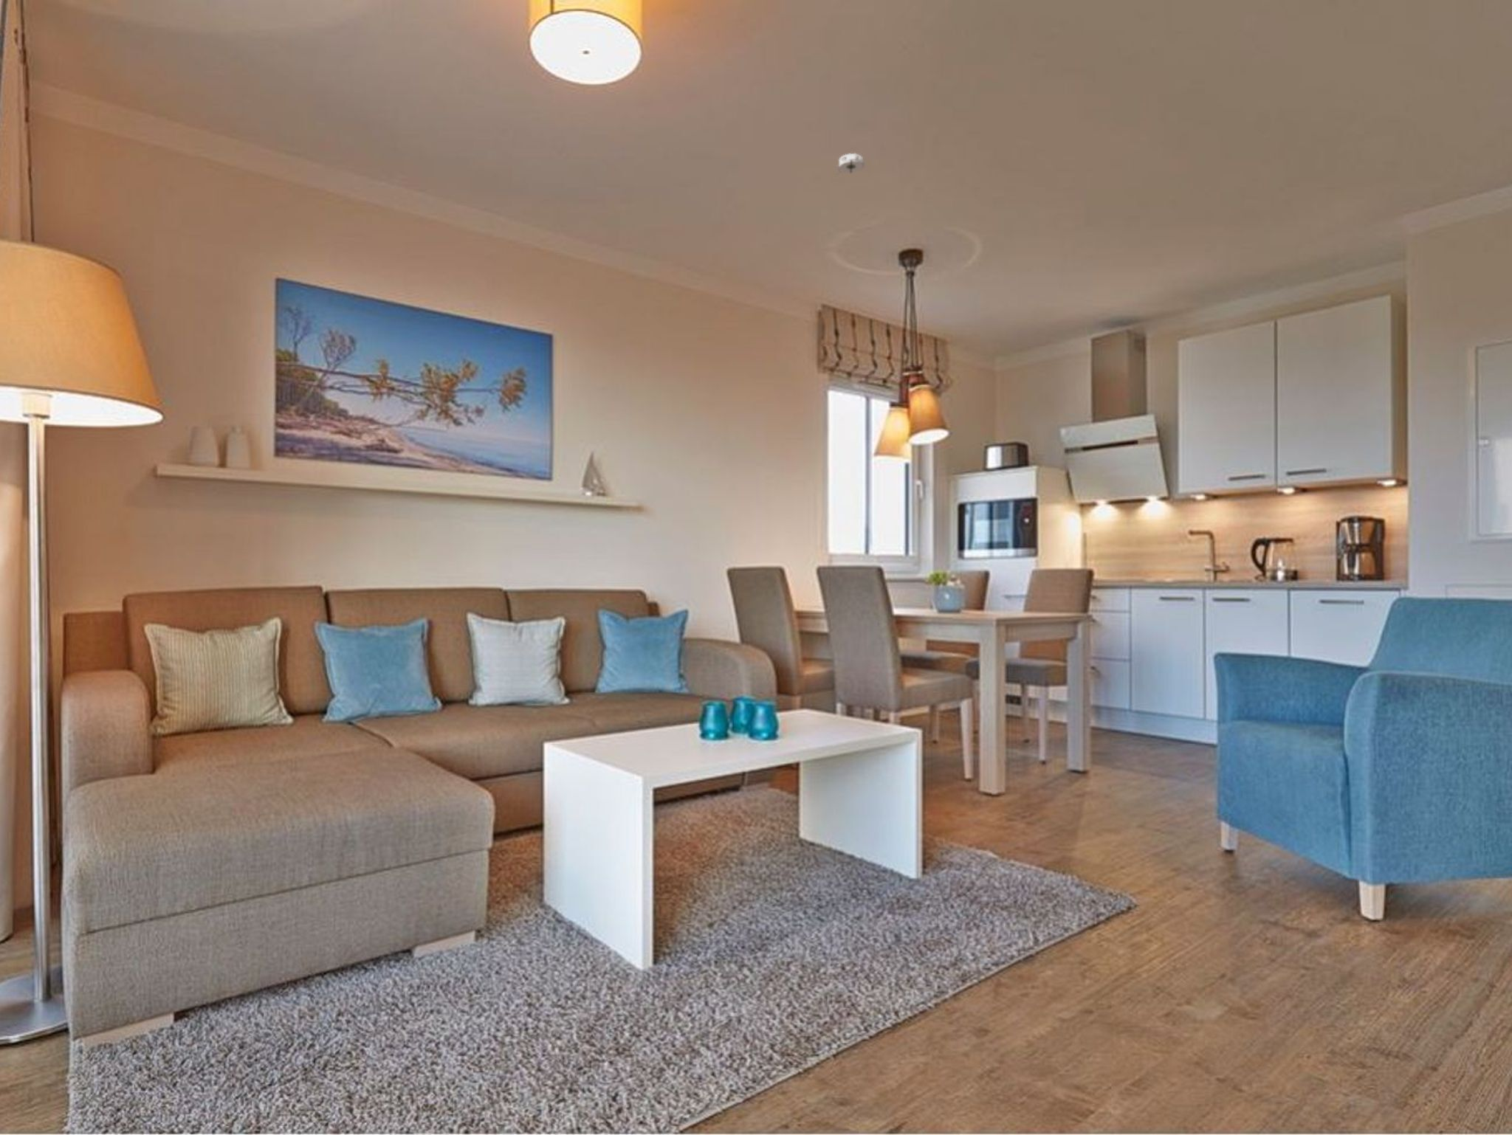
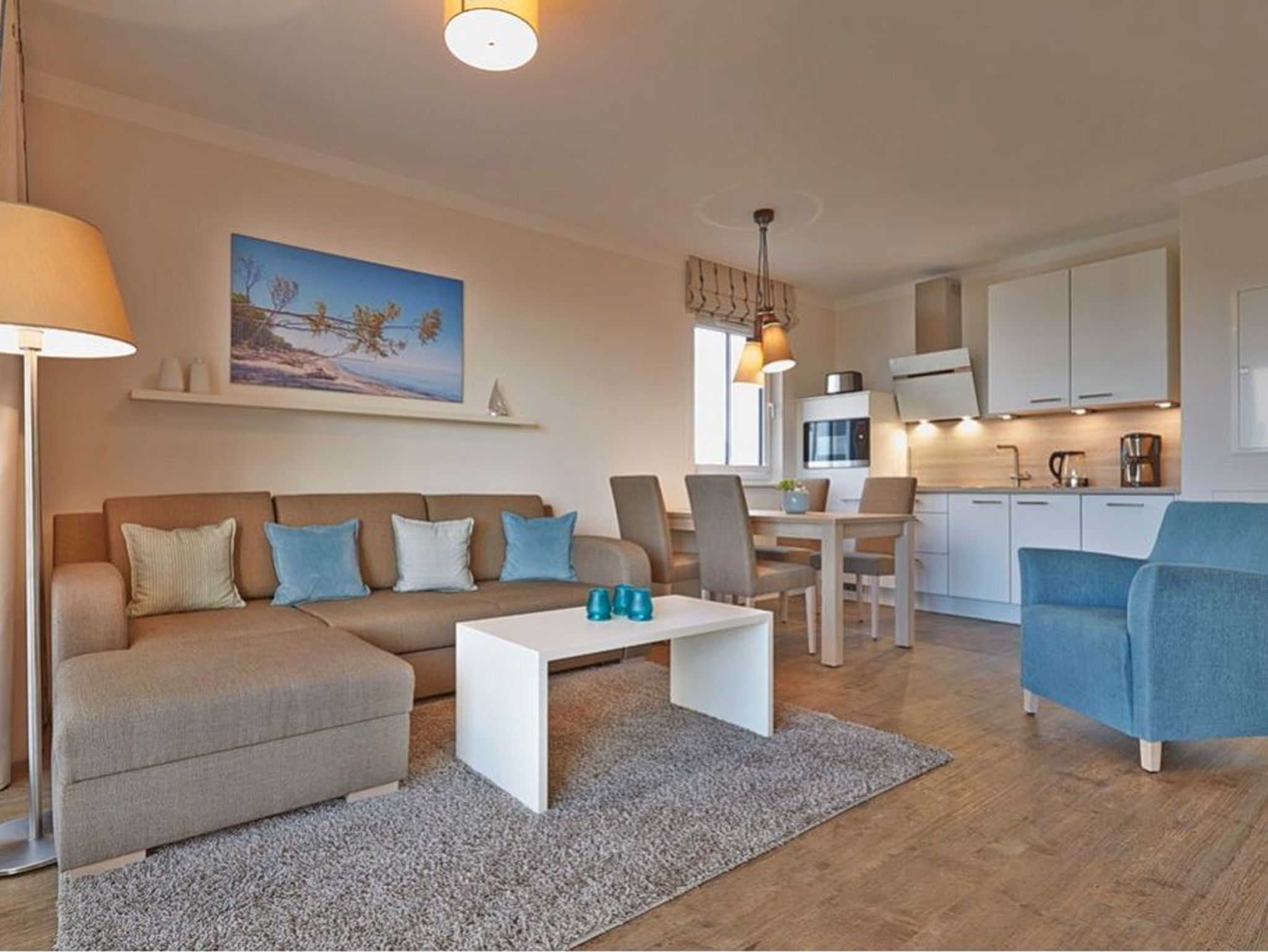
- smoke detector [835,153,867,175]
